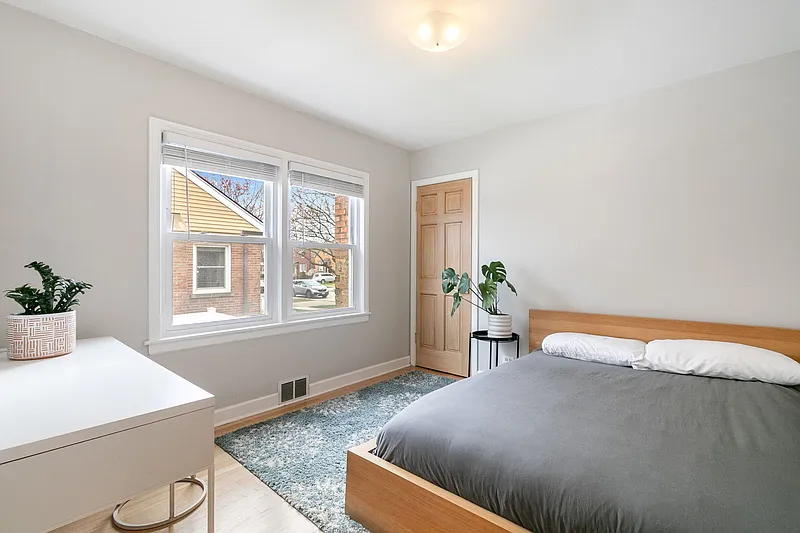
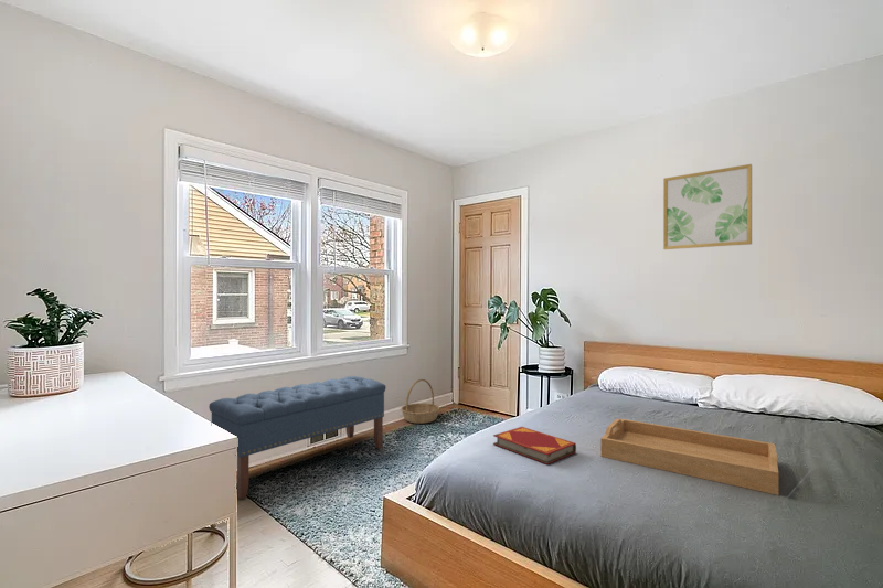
+ wall art [662,163,753,250]
+ basket [401,378,440,425]
+ serving tray [600,418,779,496]
+ bench [208,375,386,500]
+ hardback book [492,426,577,466]
